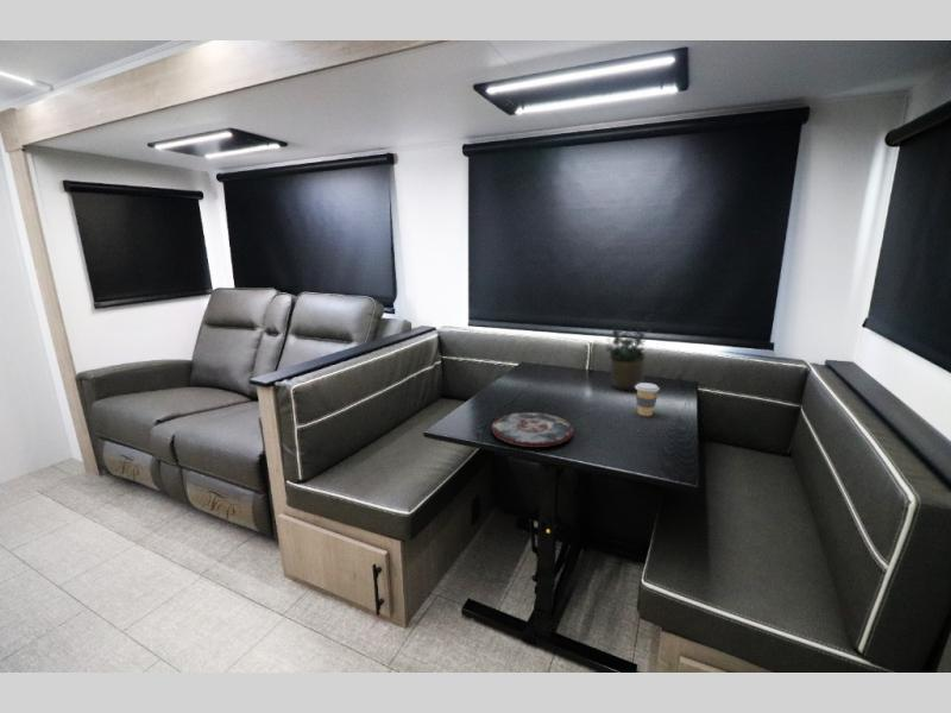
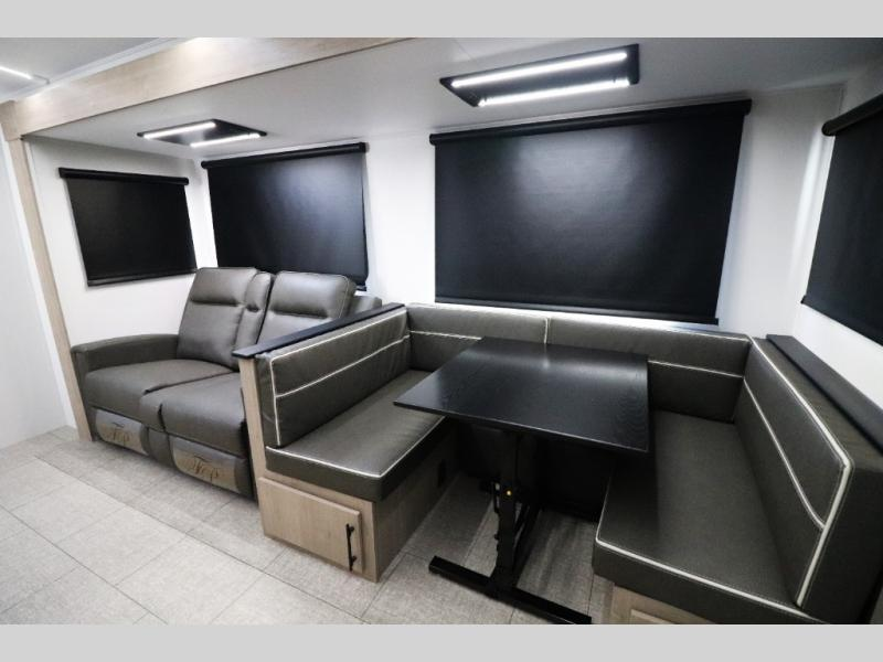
- plate [491,411,574,448]
- potted plant [605,313,655,392]
- coffee cup [635,381,660,417]
